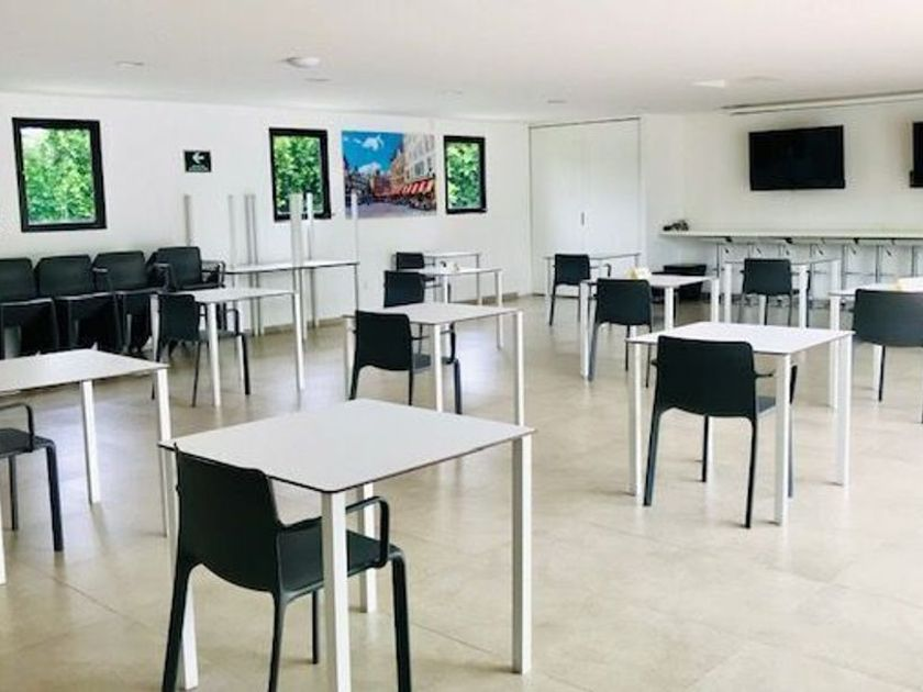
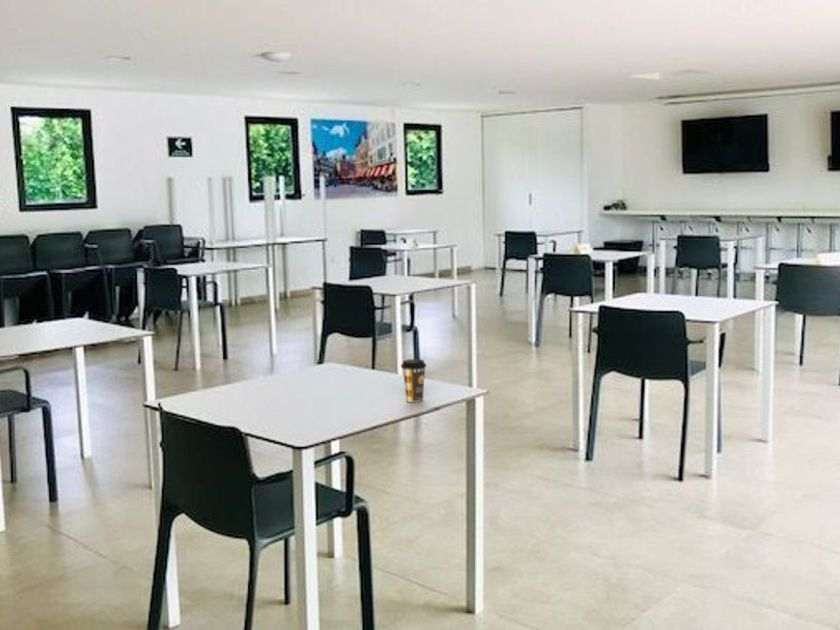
+ coffee cup [400,358,427,403]
